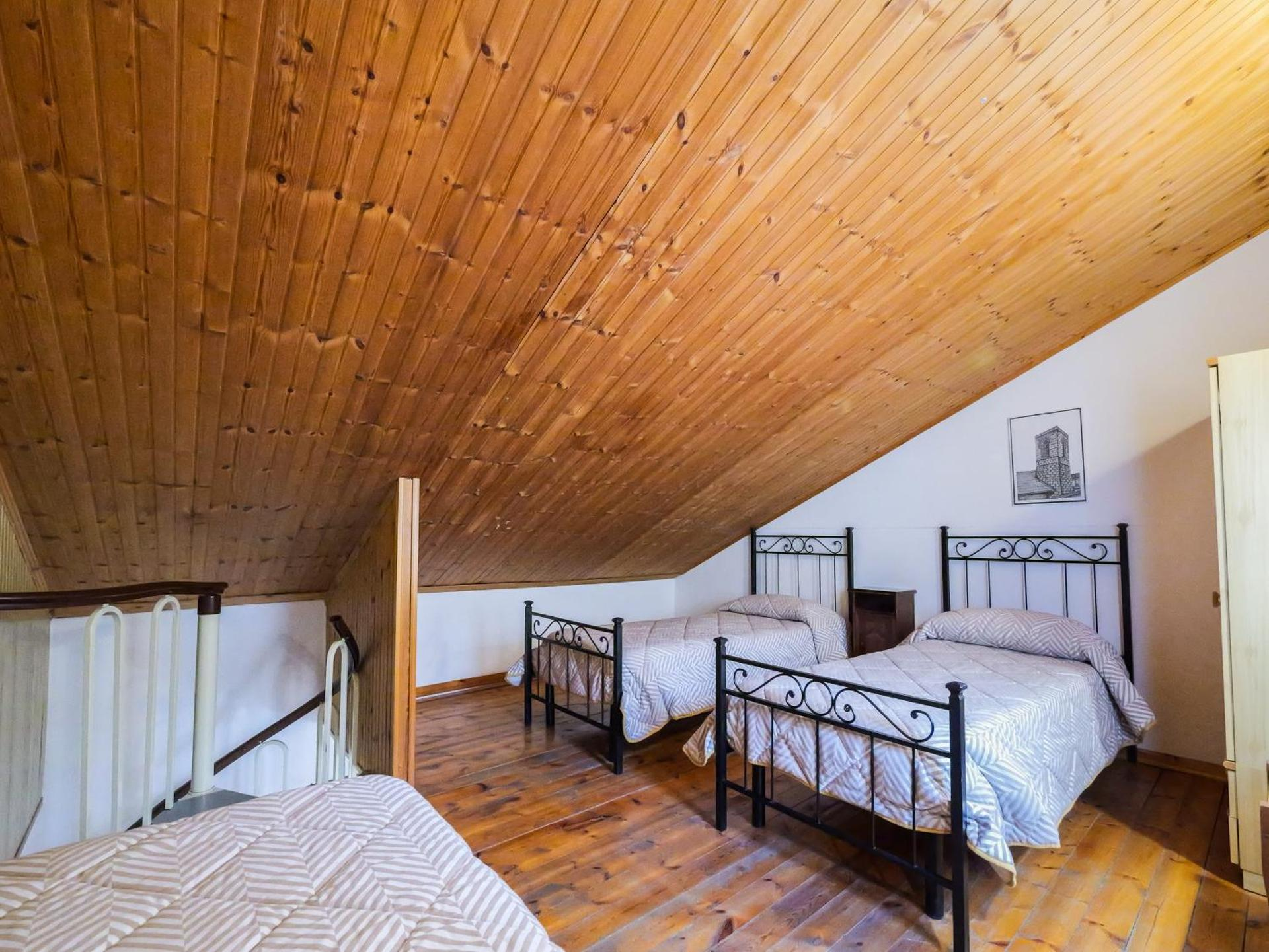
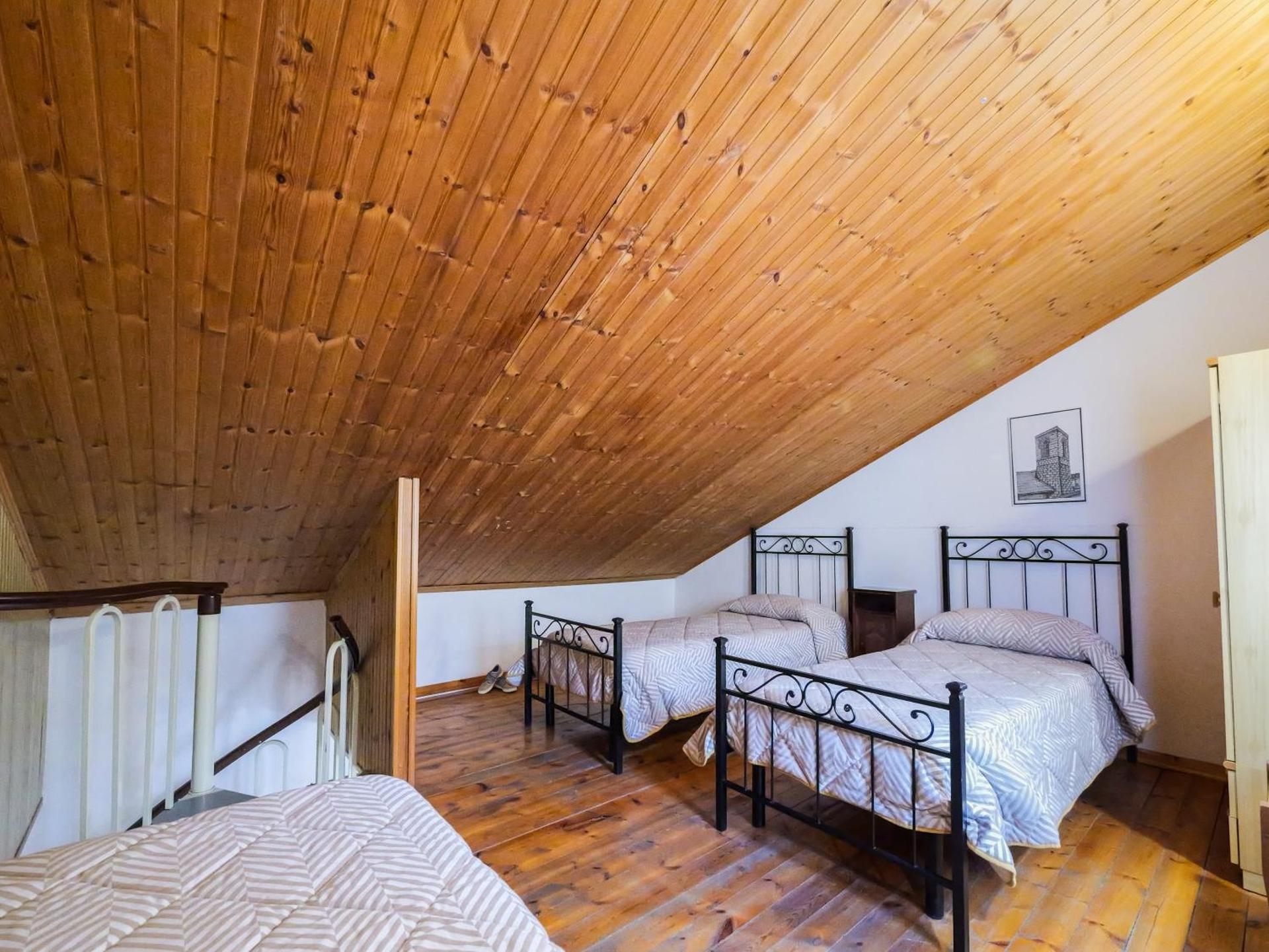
+ shoe [478,664,518,694]
